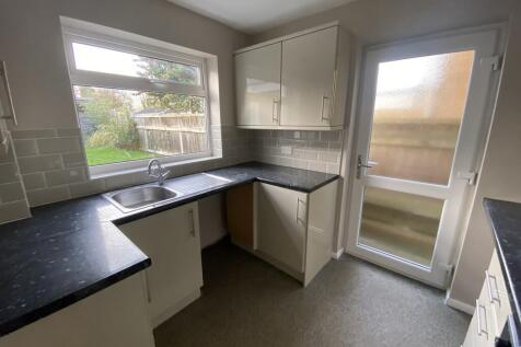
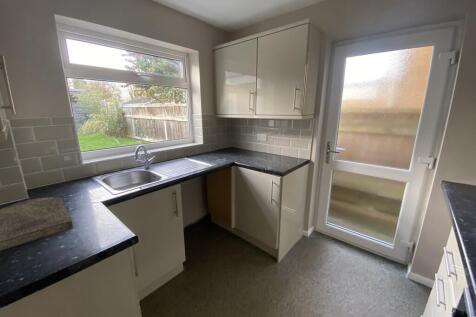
+ cutting board [0,196,74,252]
